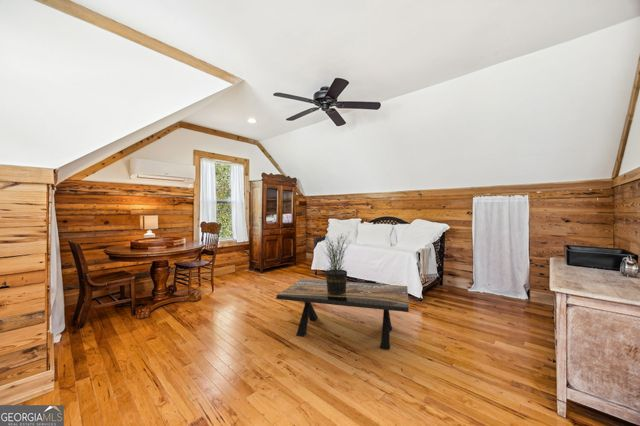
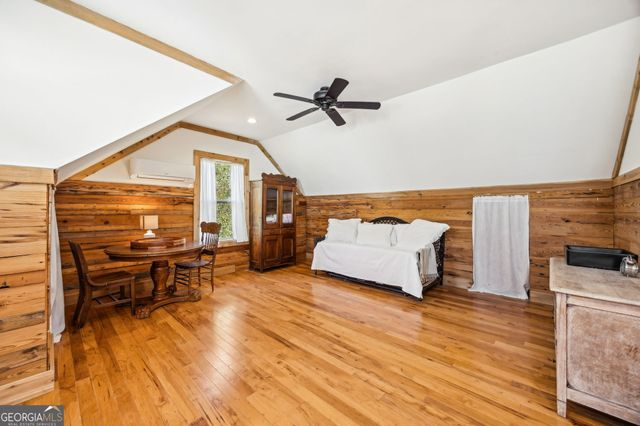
- coffee table [275,278,410,350]
- potted plant [323,230,353,295]
